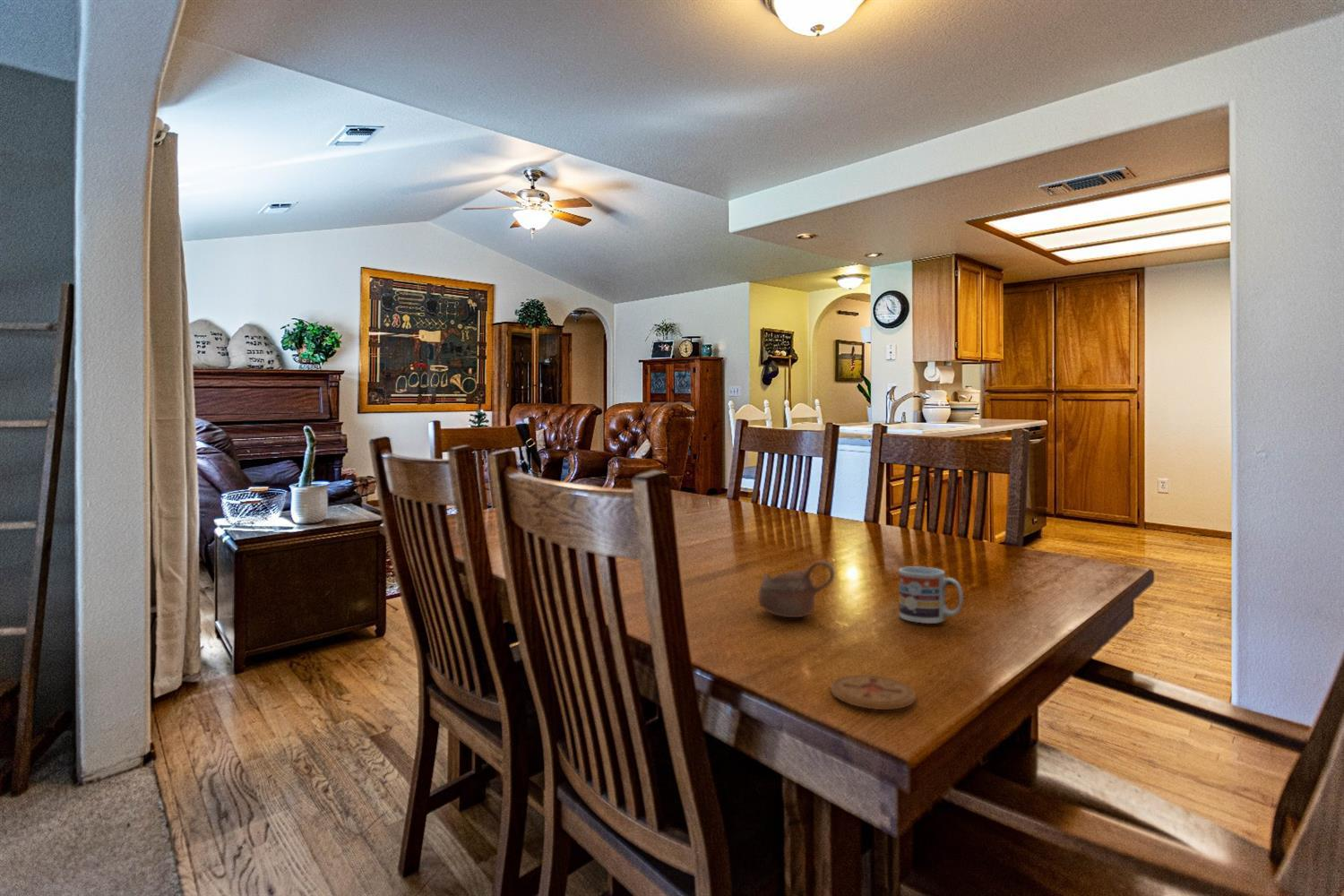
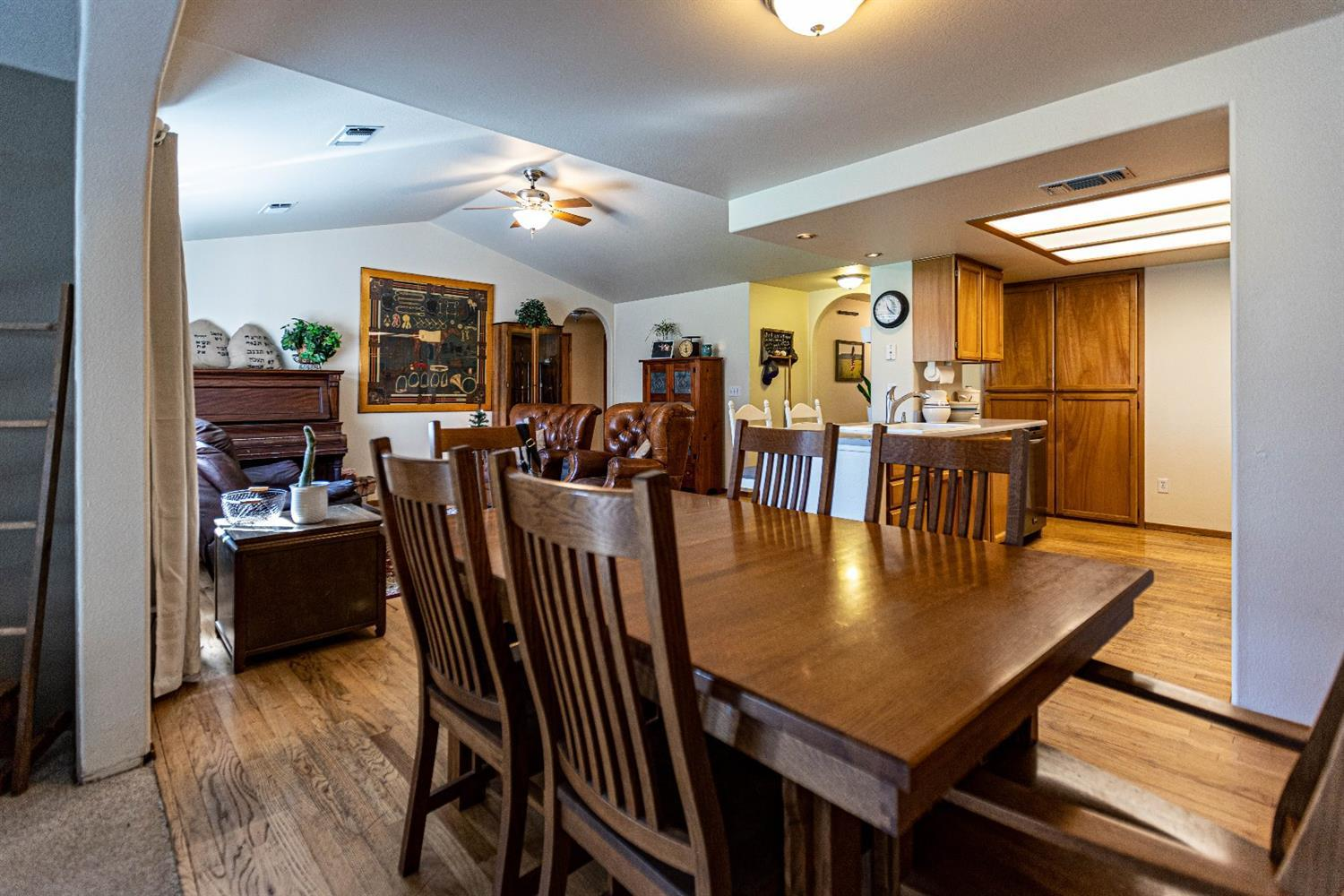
- cup [757,560,835,618]
- cup [898,565,964,625]
- coaster [830,674,917,711]
